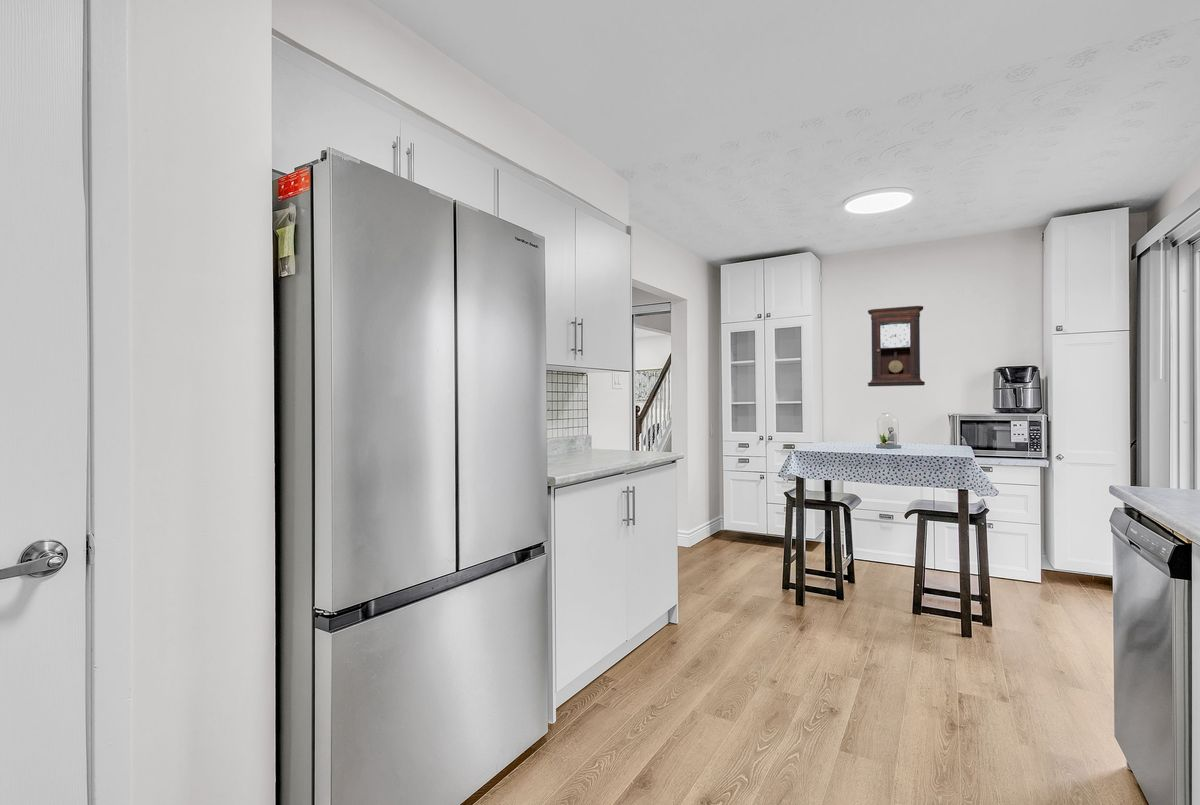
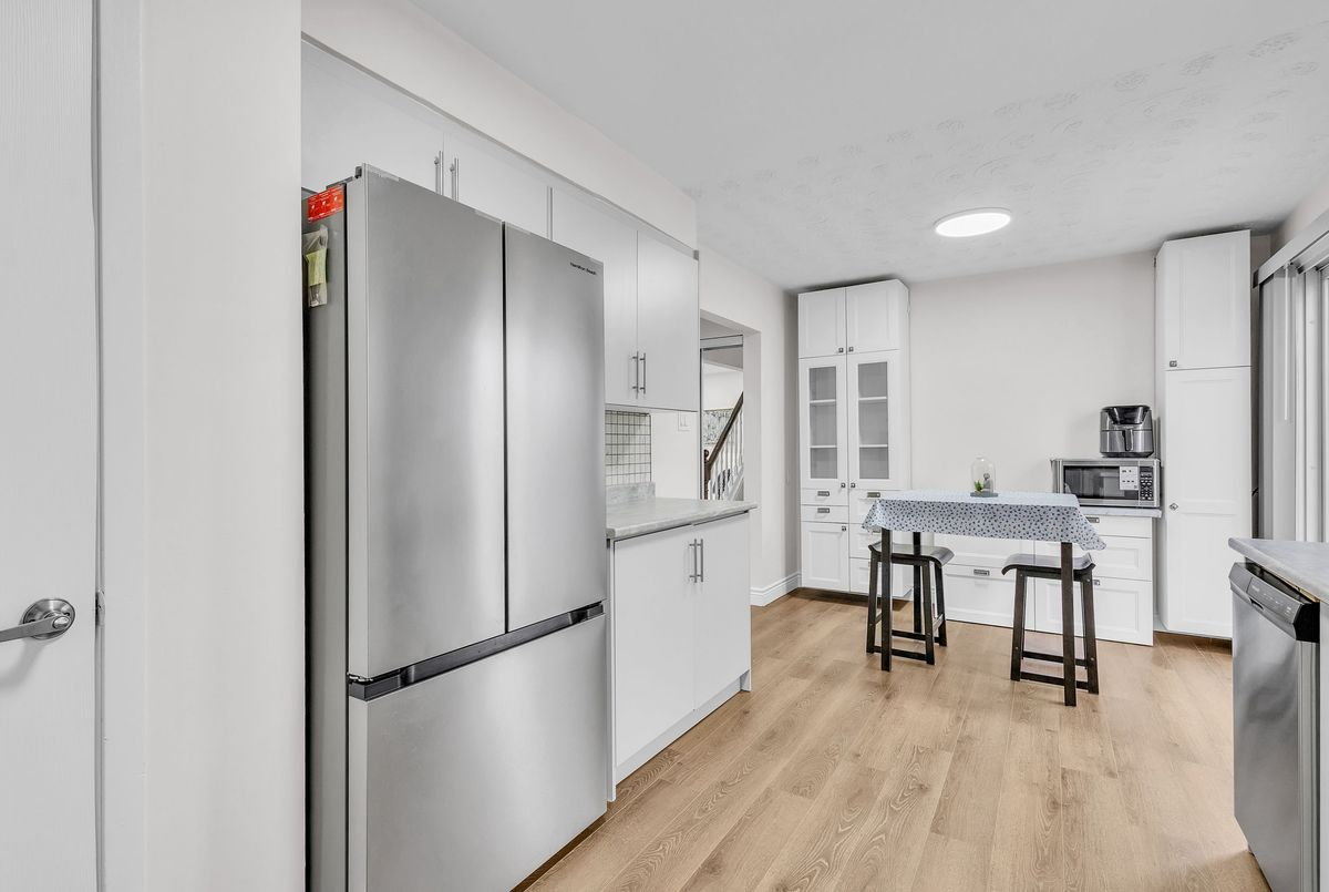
- pendulum clock [867,305,926,387]
